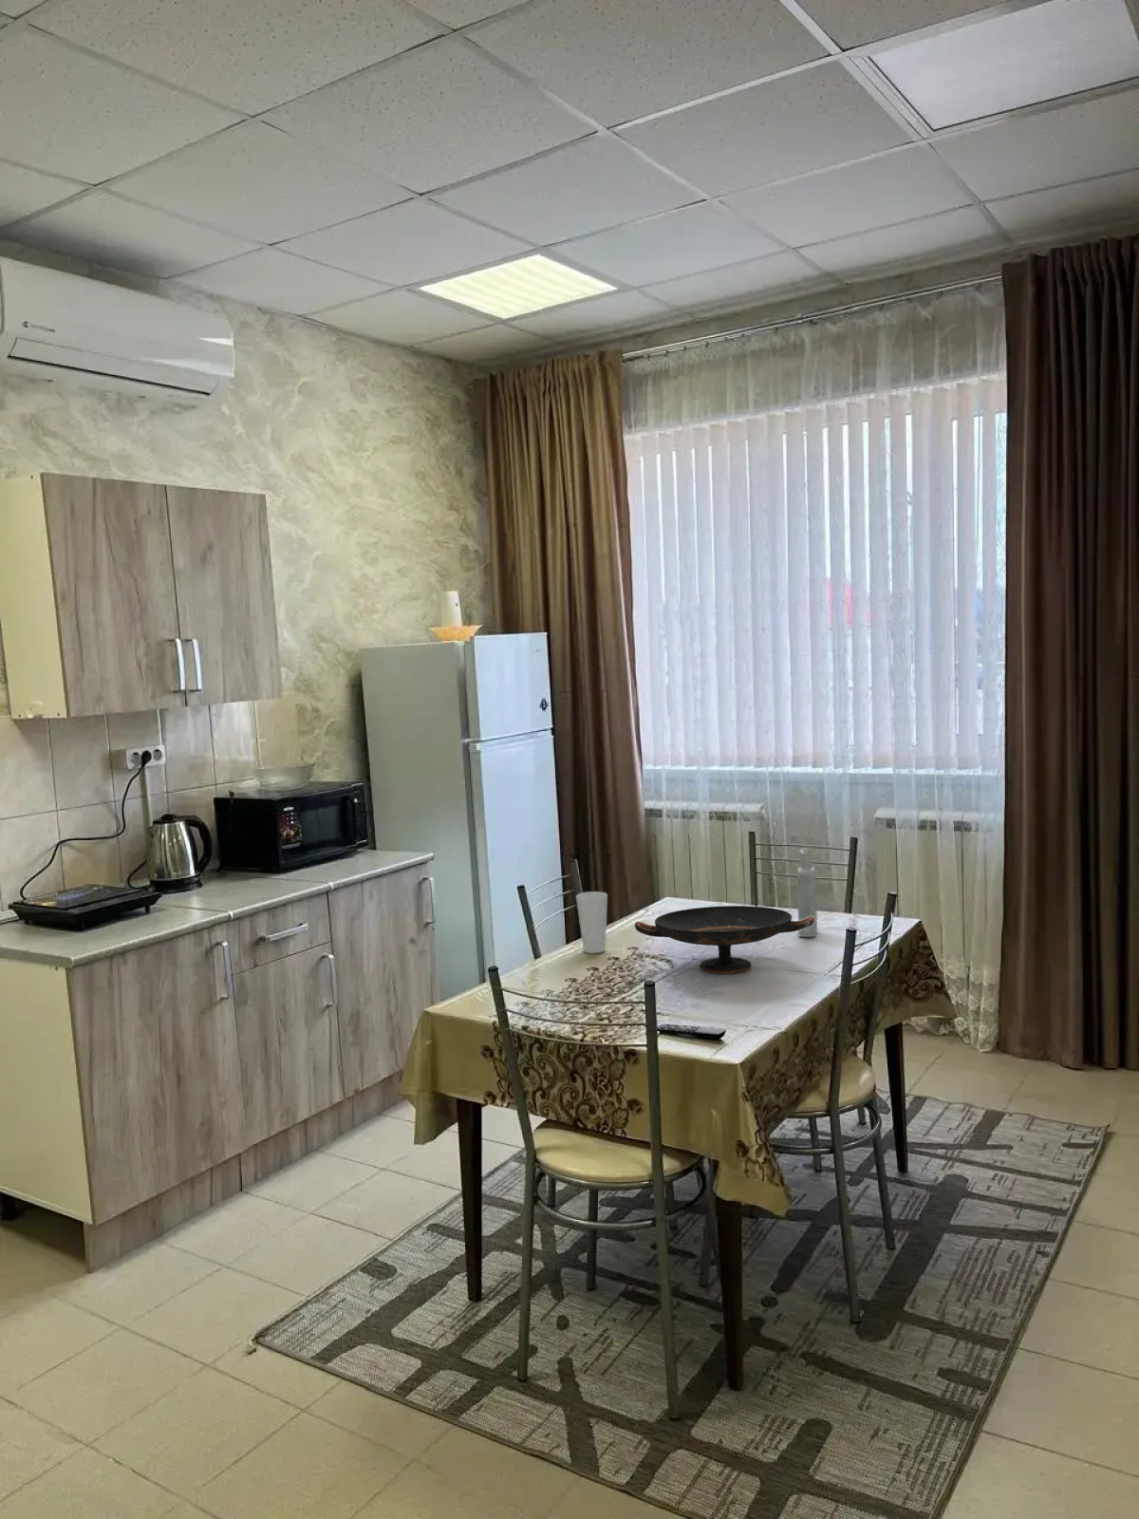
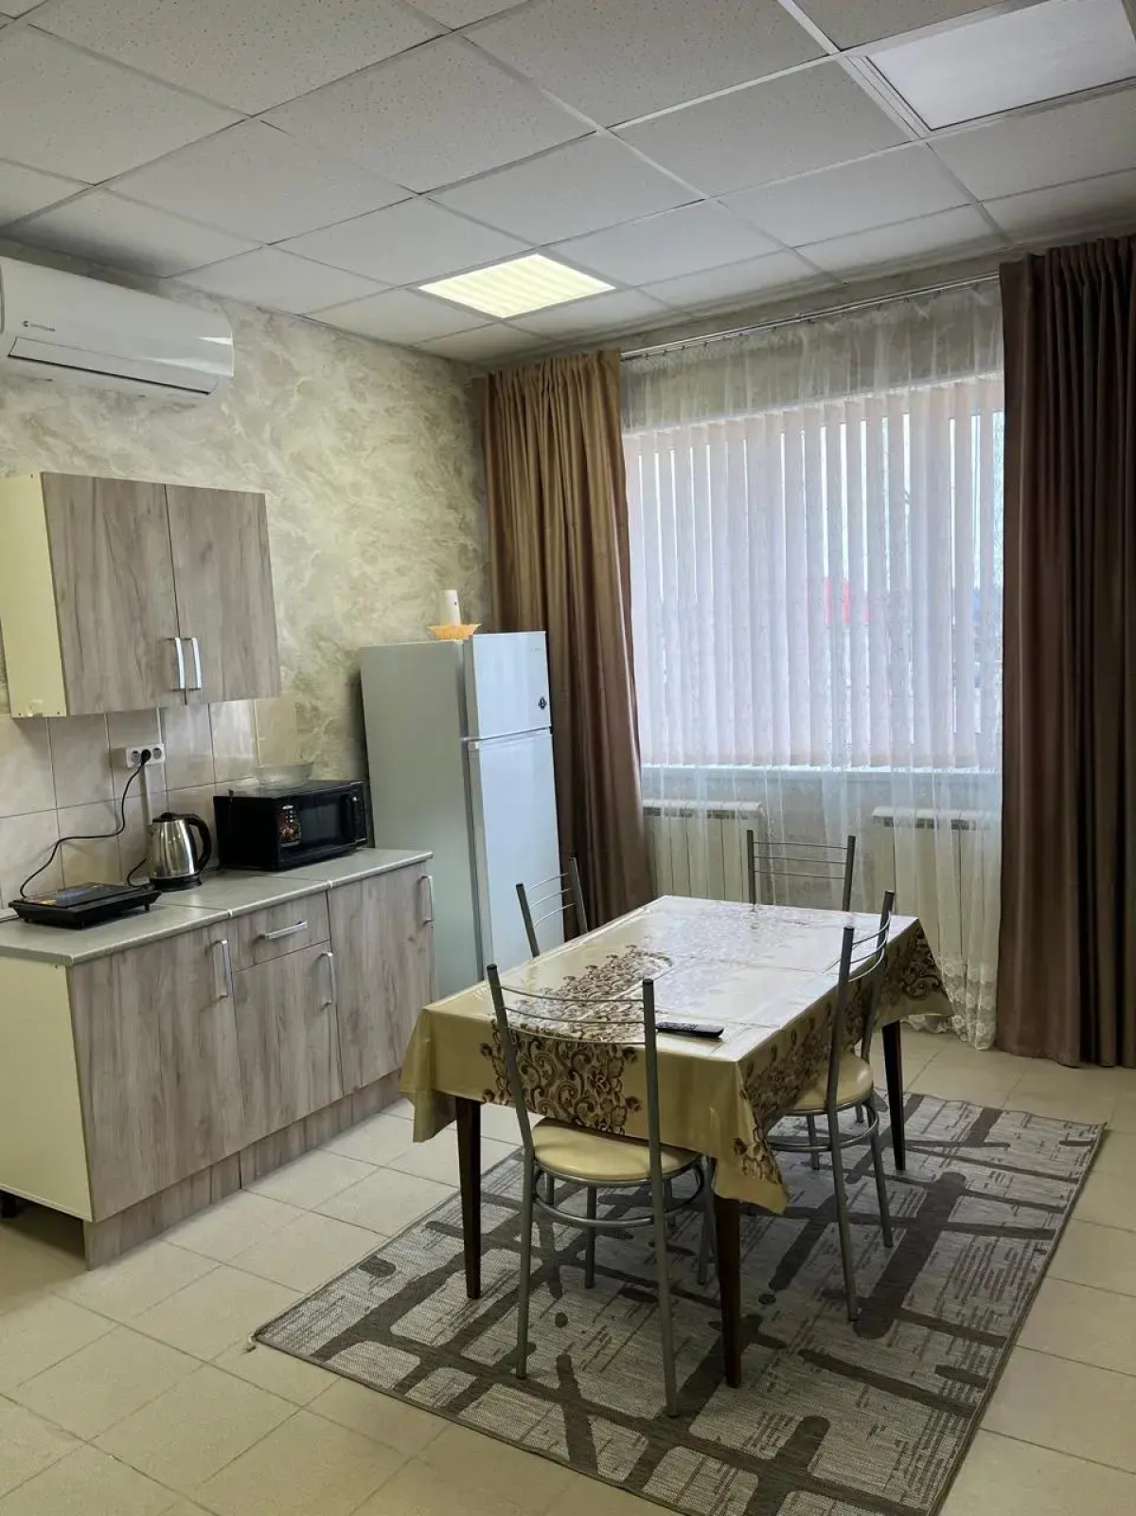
- bottle [797,847,818,938]
- cup [575,891,609,954]
- decorative bowl [634,904,815,974]
